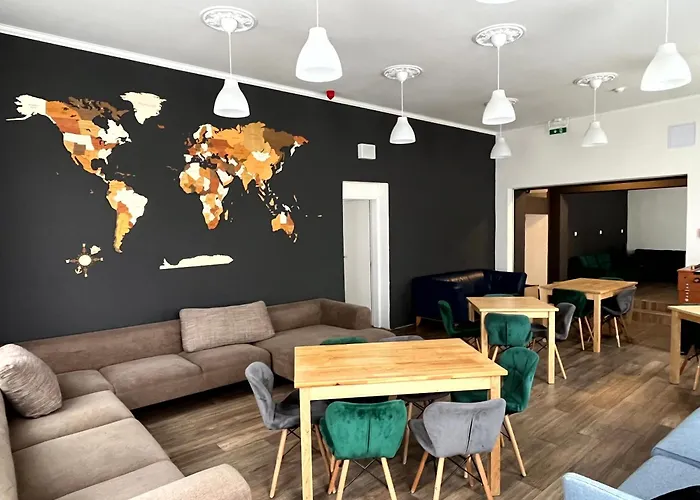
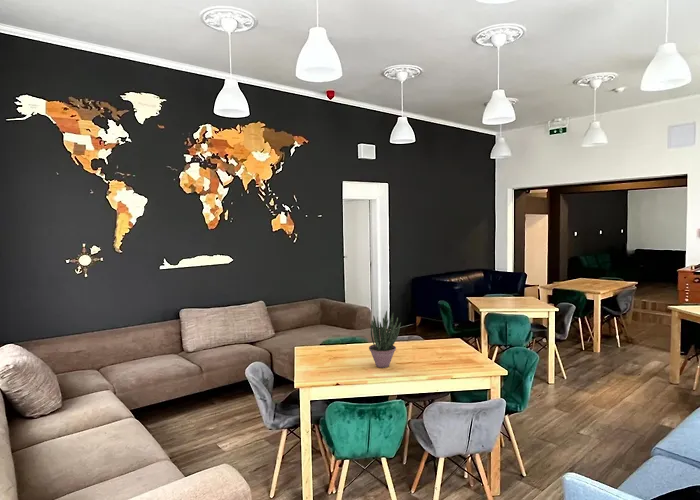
+ potted plant [368,310,402,369]
